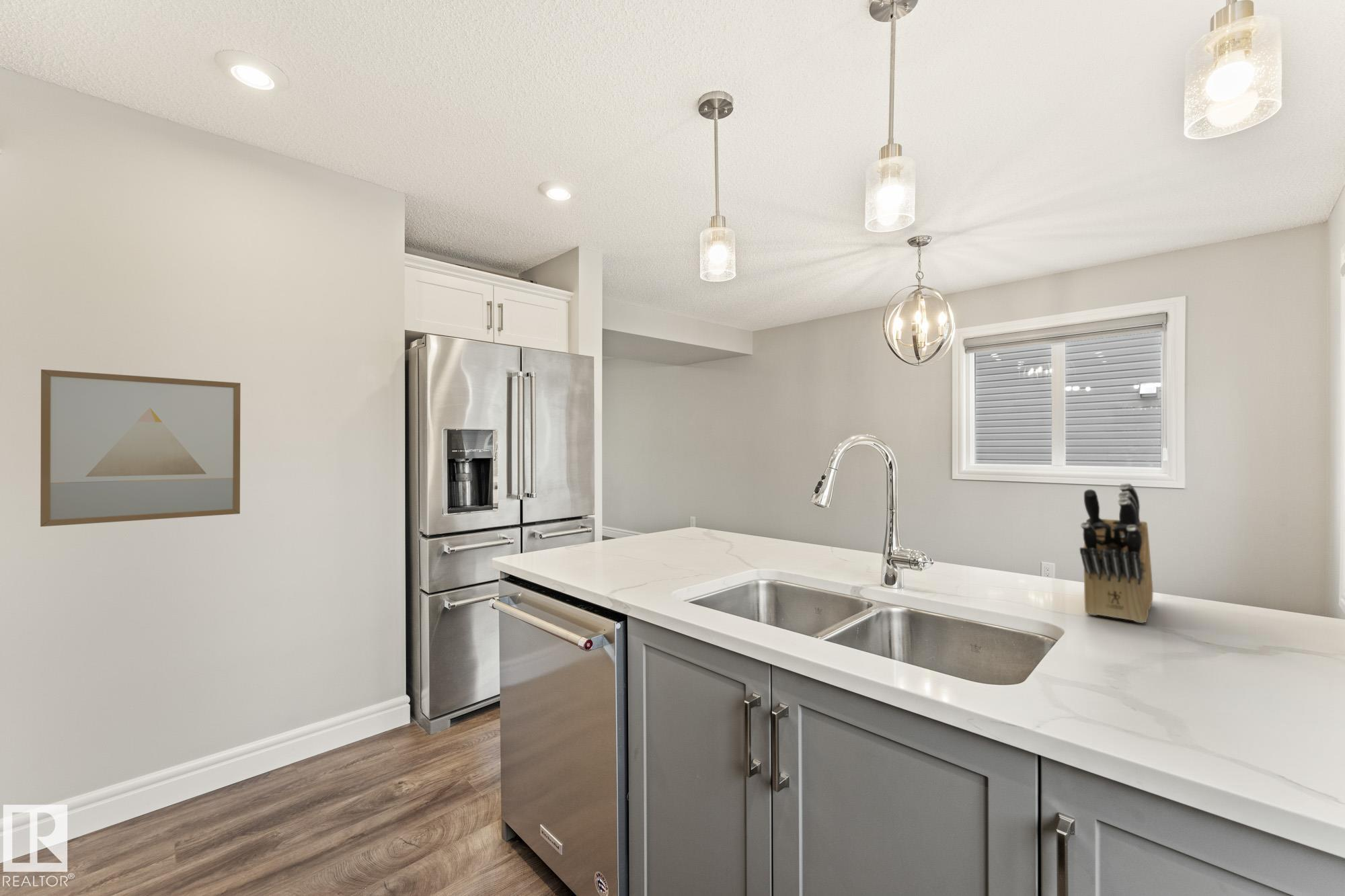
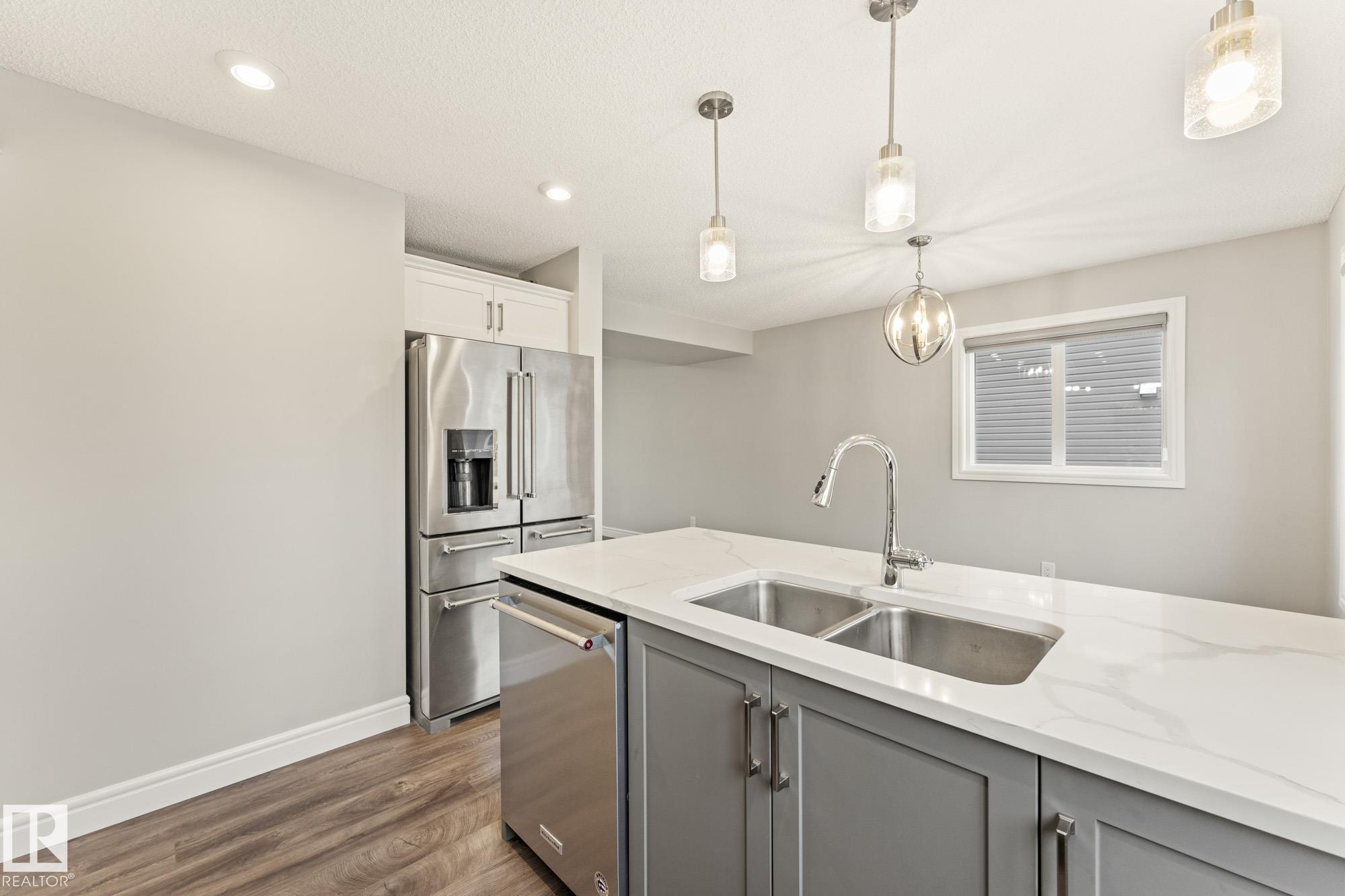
- knife block [1079,482,1153,624]
- wall art [40,369,241,528]
